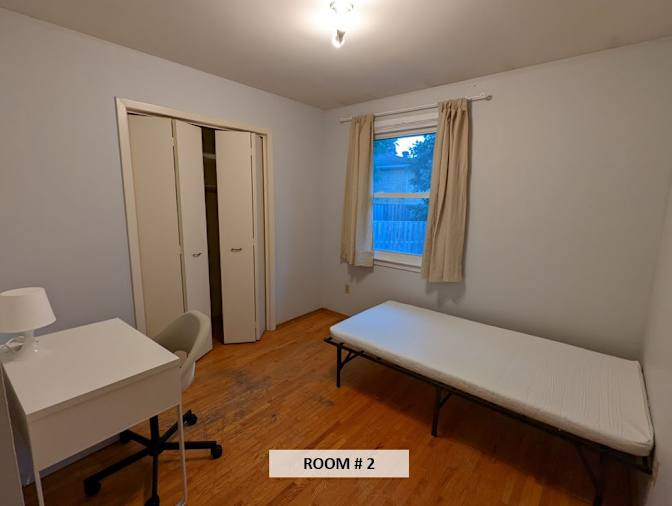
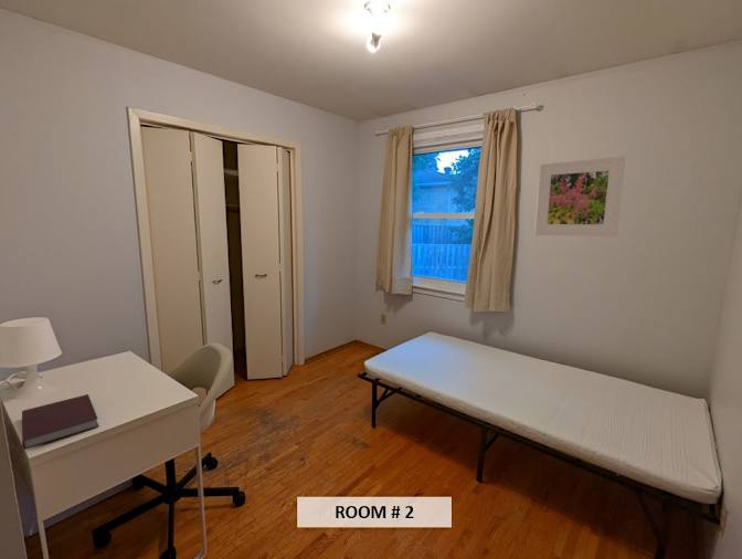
+ notebook [21,393,99,451]
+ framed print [533,156,626,238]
